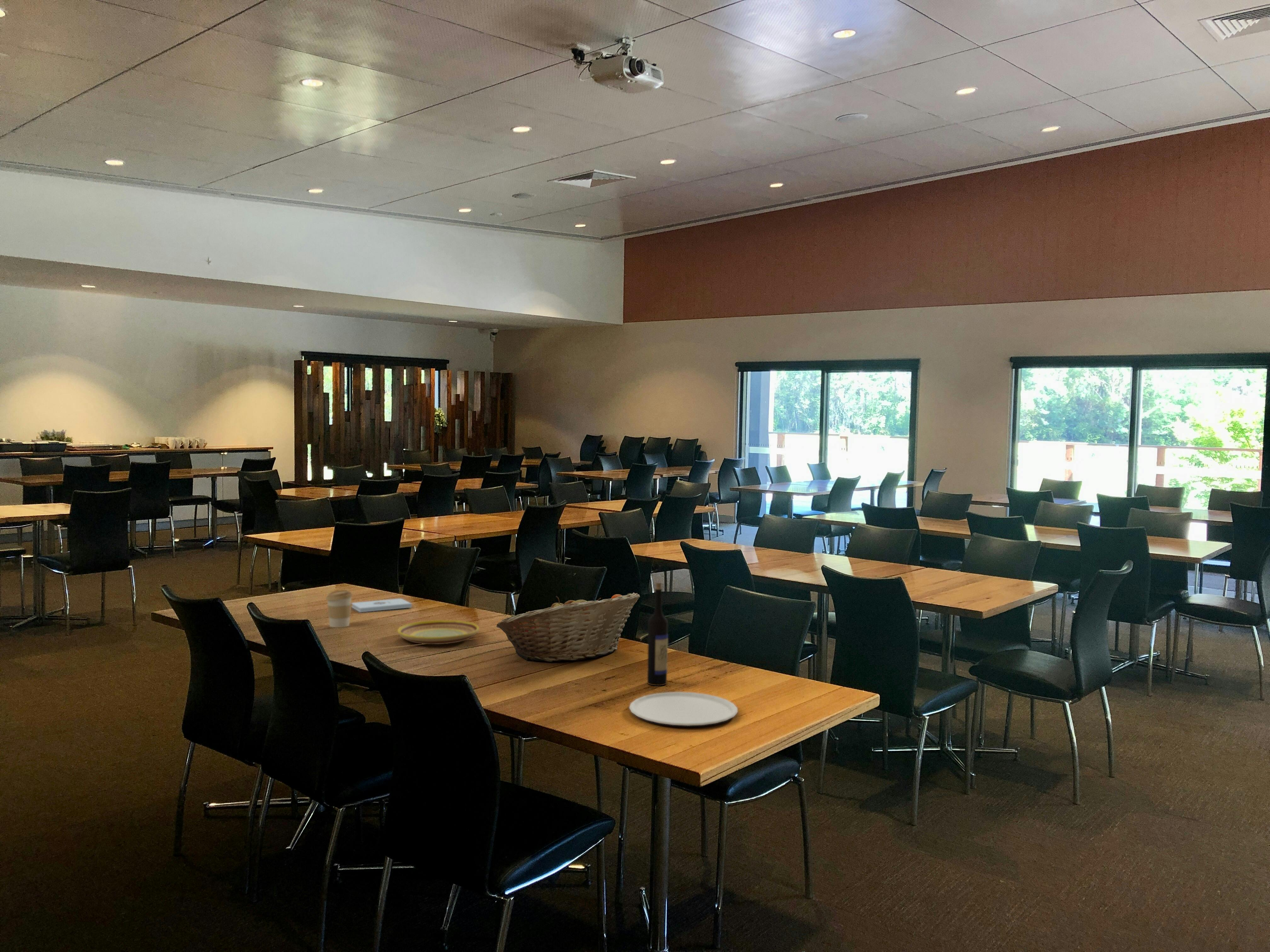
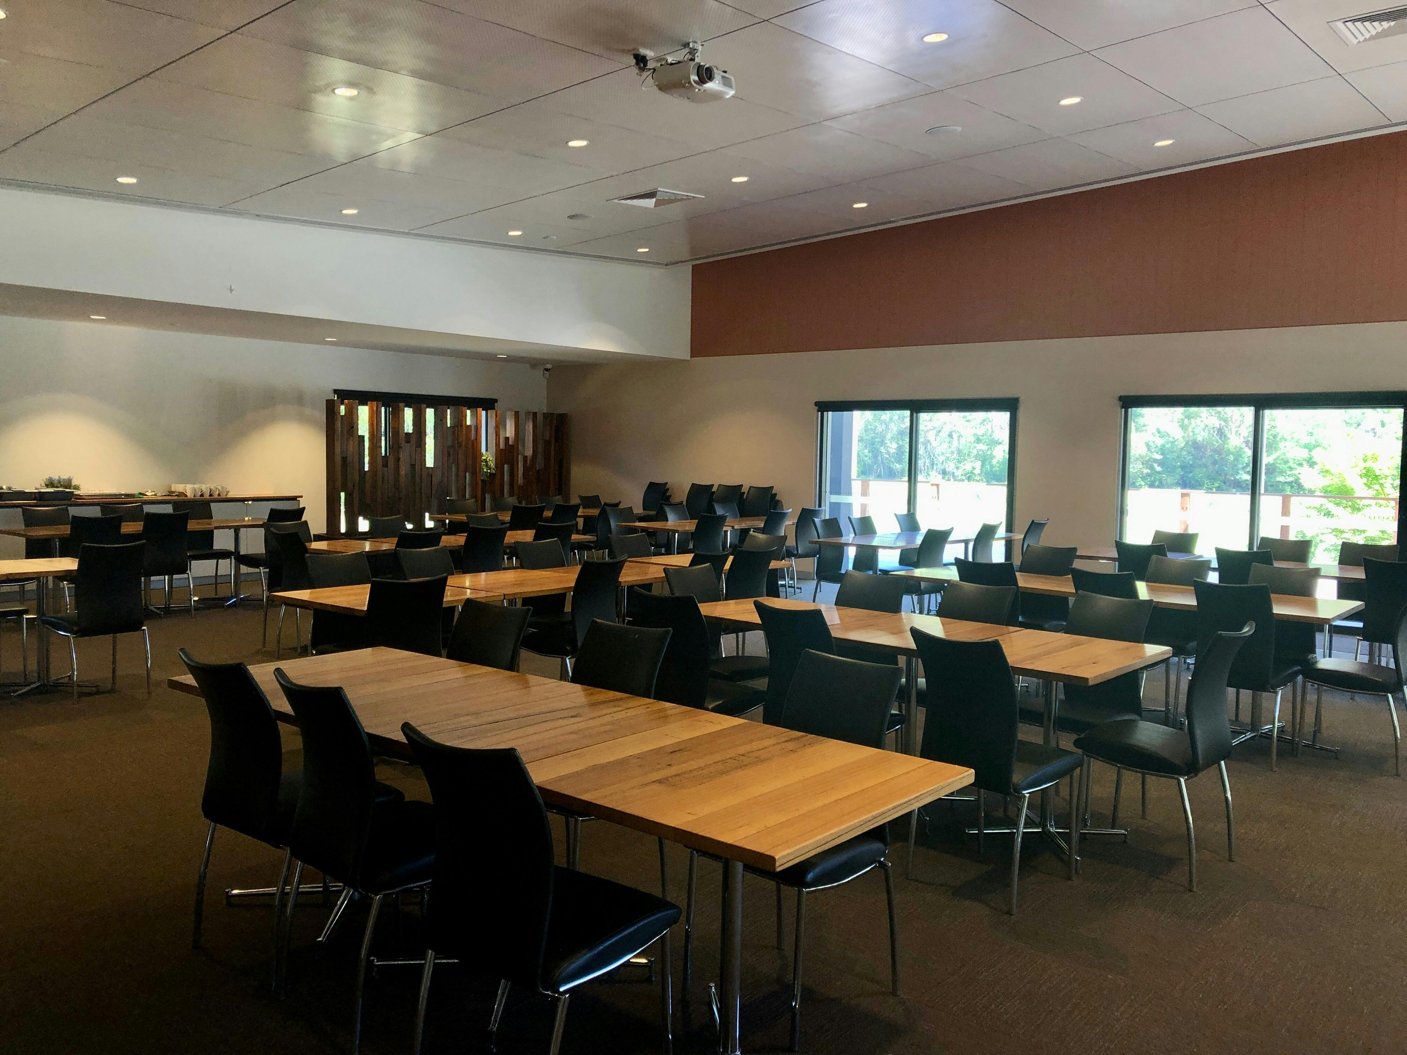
- coffee cup [326,590,353,628]
- plate [397,620,479,644]
- notepad [352,598,412,613]
- wine bottle [647,582,668,686]
- fruit basket [496,592,640,662]
- plate [629,692,738,726]
